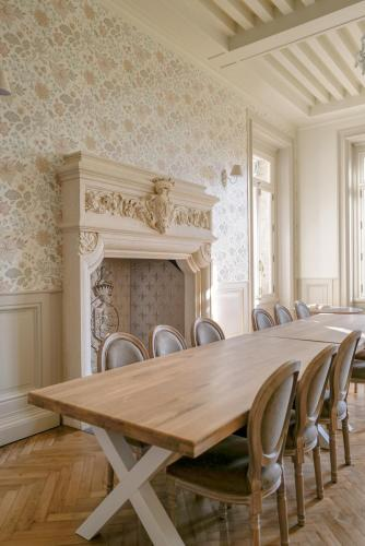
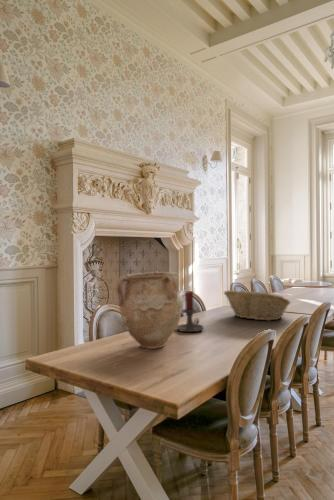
+ vase [116,270,184,350]
+ fruit basket [223,289,292,322]
+ candle holder [176,290,205,333]
